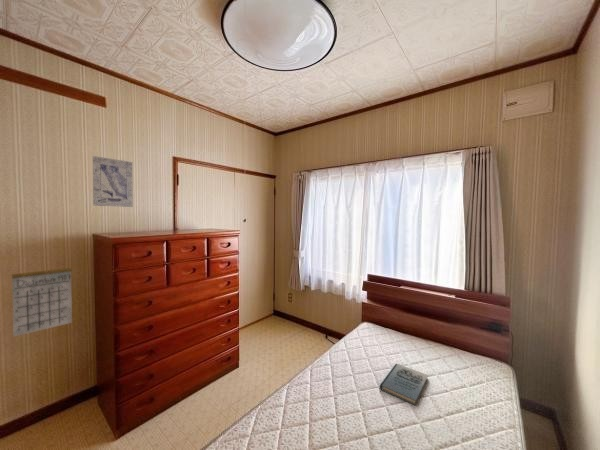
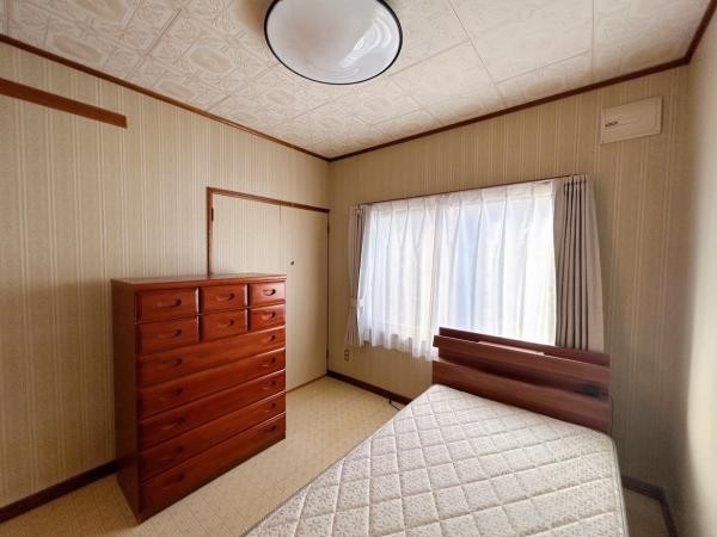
- book [379,362,429,407]
- wall art [92,155,134,208]
- calendar [11,256,73,338]
